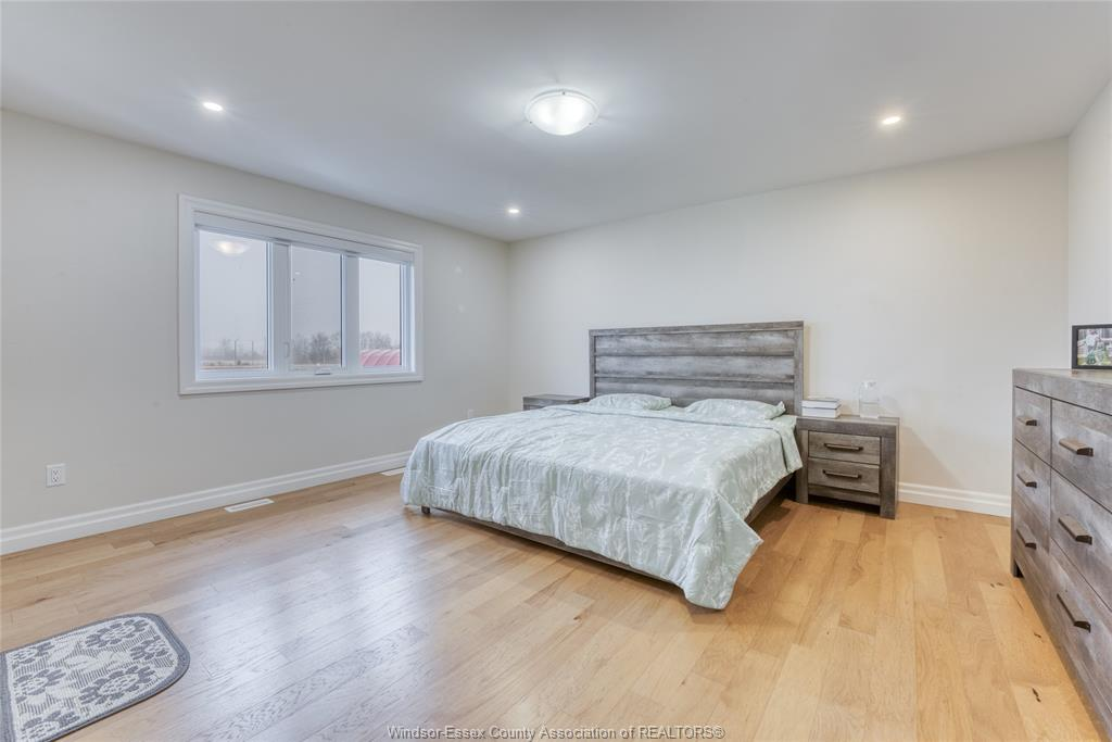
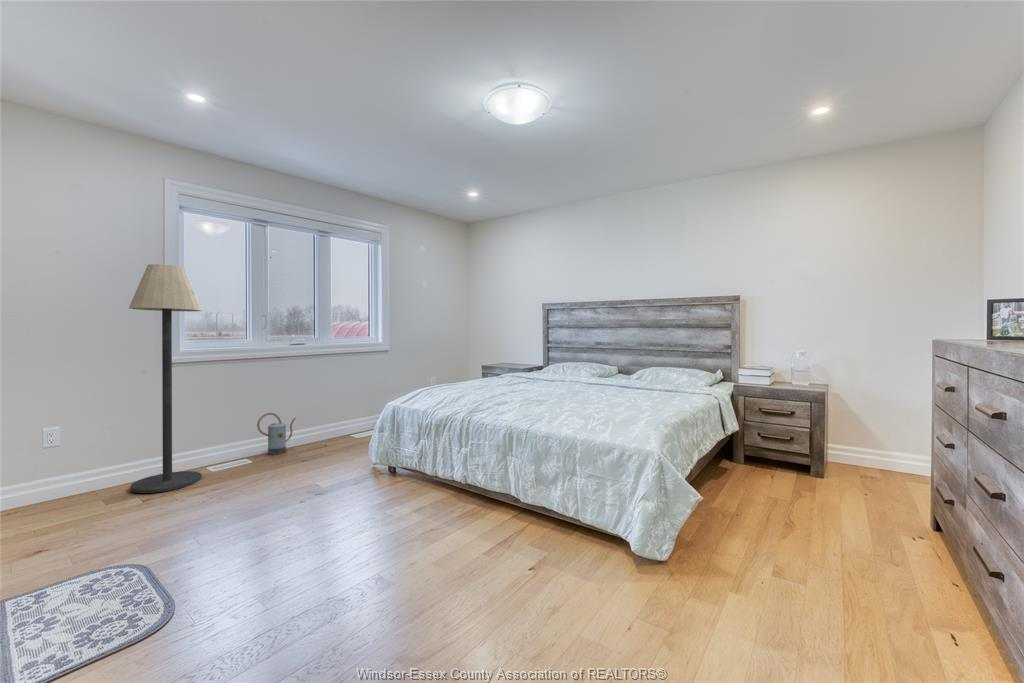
+ watering can [256,412,297,456]
+ floor lamp [128,263,203,494]
